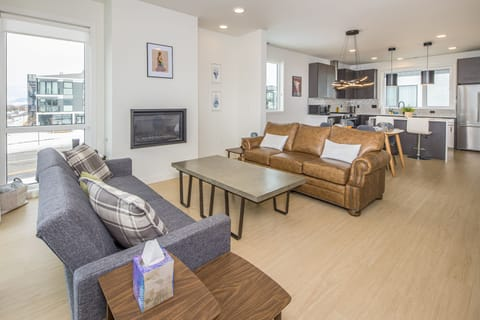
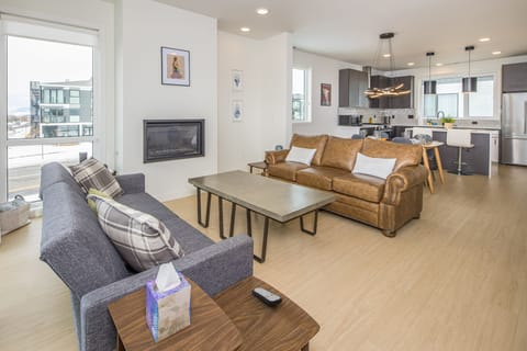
+ remote control [251,286,283,307]
